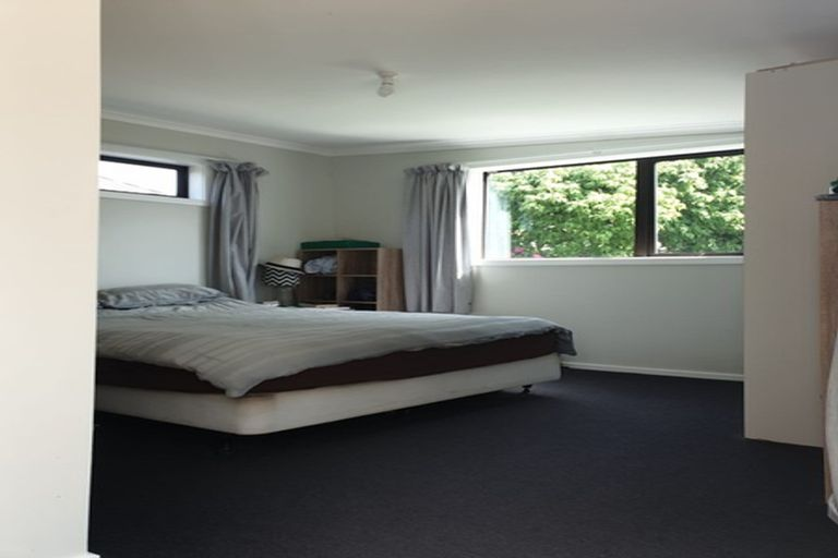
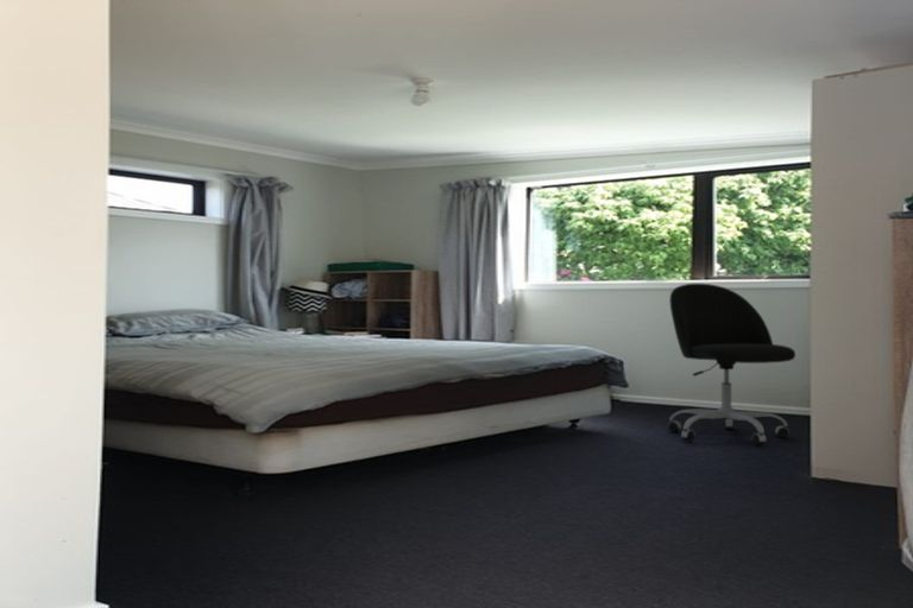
+ office chair [667,283,796,446]
